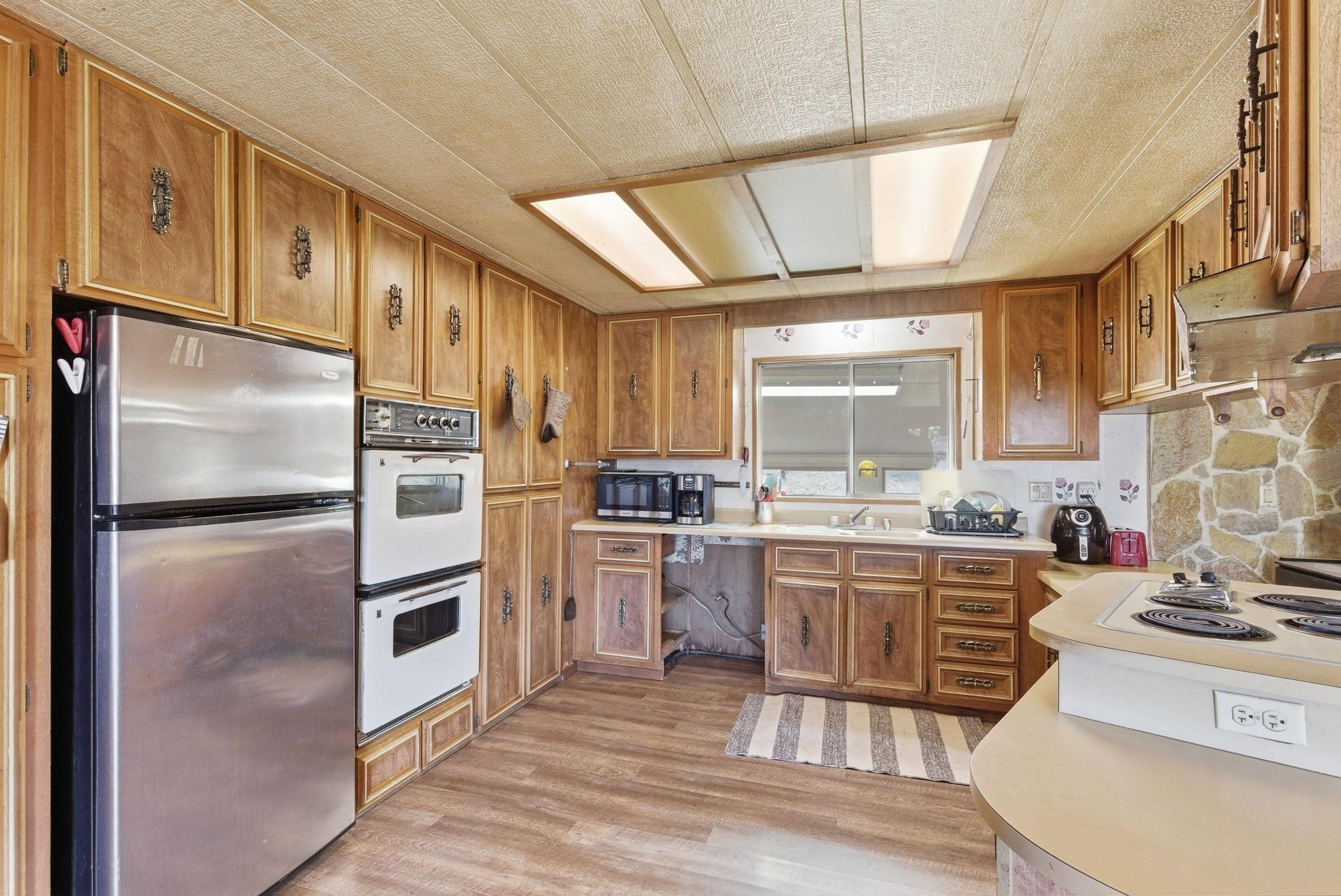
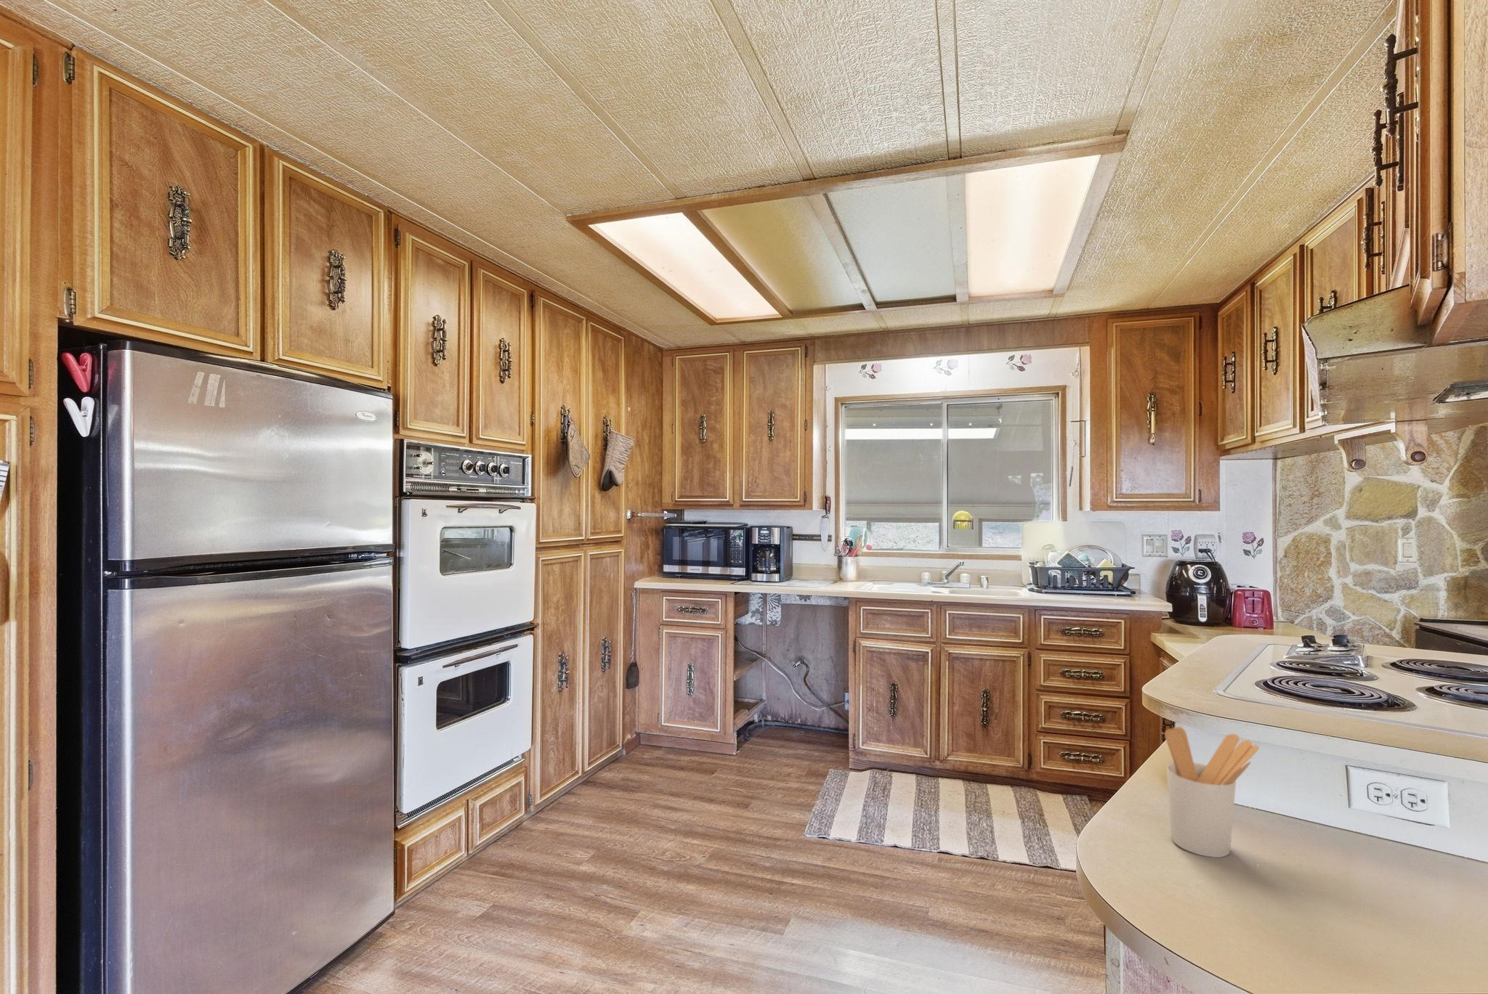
+ utensil holder [1164,726,1259,859]
